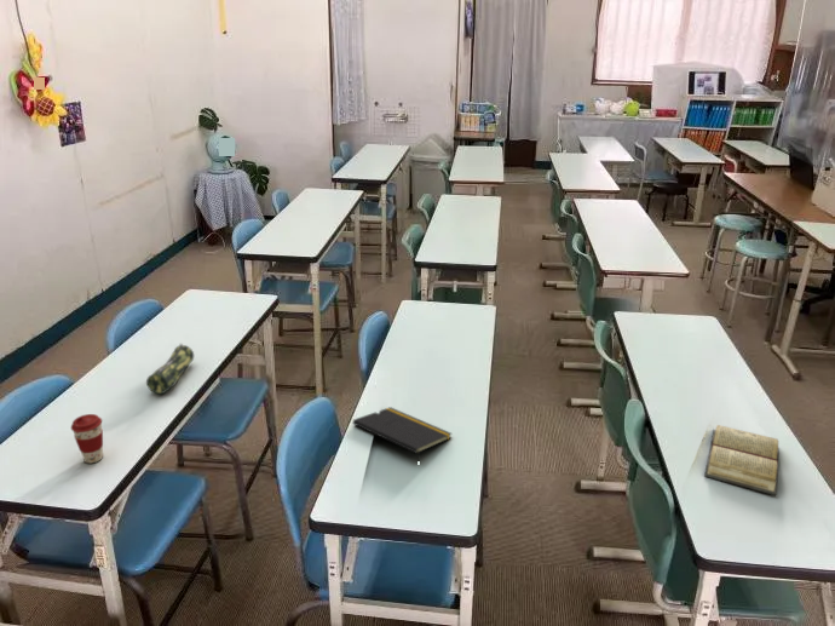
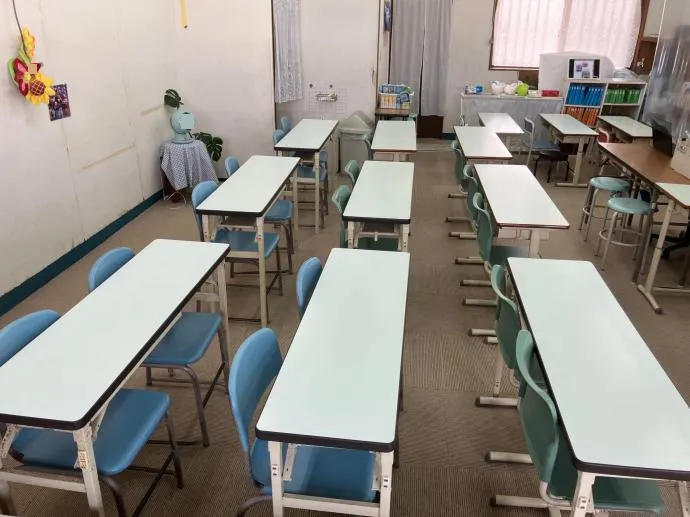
- pencil case [145,343,195,395]
- coffee cup [70,413,104,464]
- diary [703,424,779,496]
- notepad [352,406,453,460]
